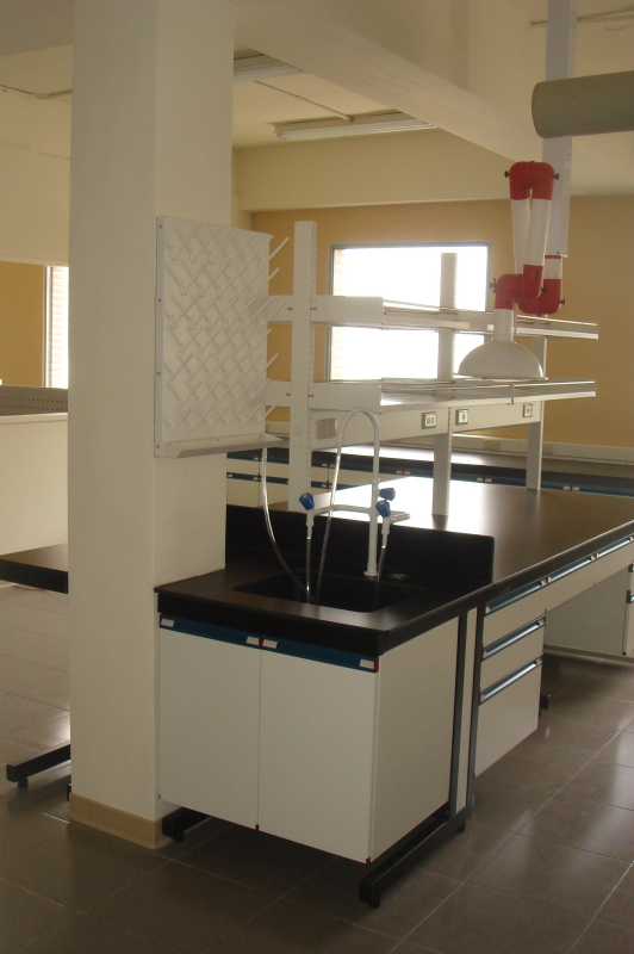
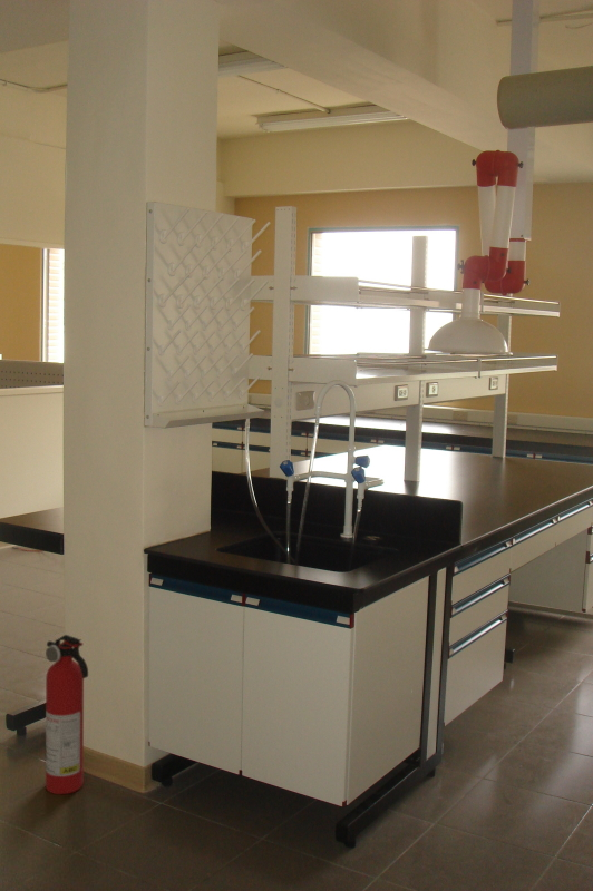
+ fire extinguisher [45,634,89,795]
